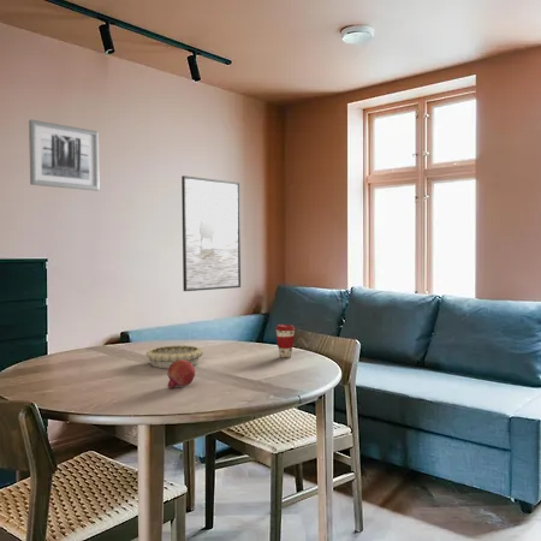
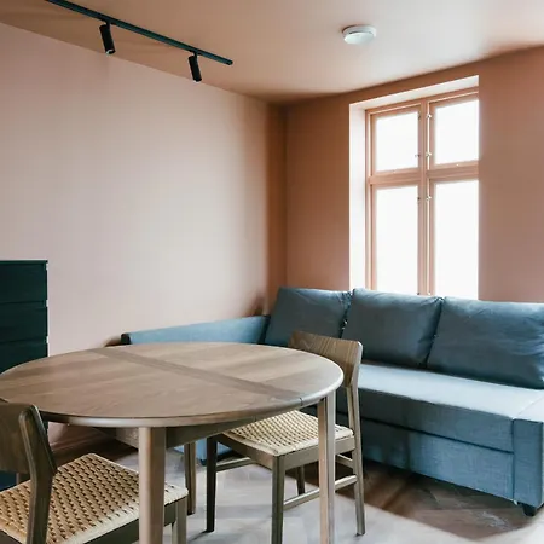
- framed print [180,174,242,292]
- fruit [166,359,196,390]
- coffee cup [274,323,296,358]
- decorative bowl [145,345,204,369]
- wall art [28,119,101,191]
